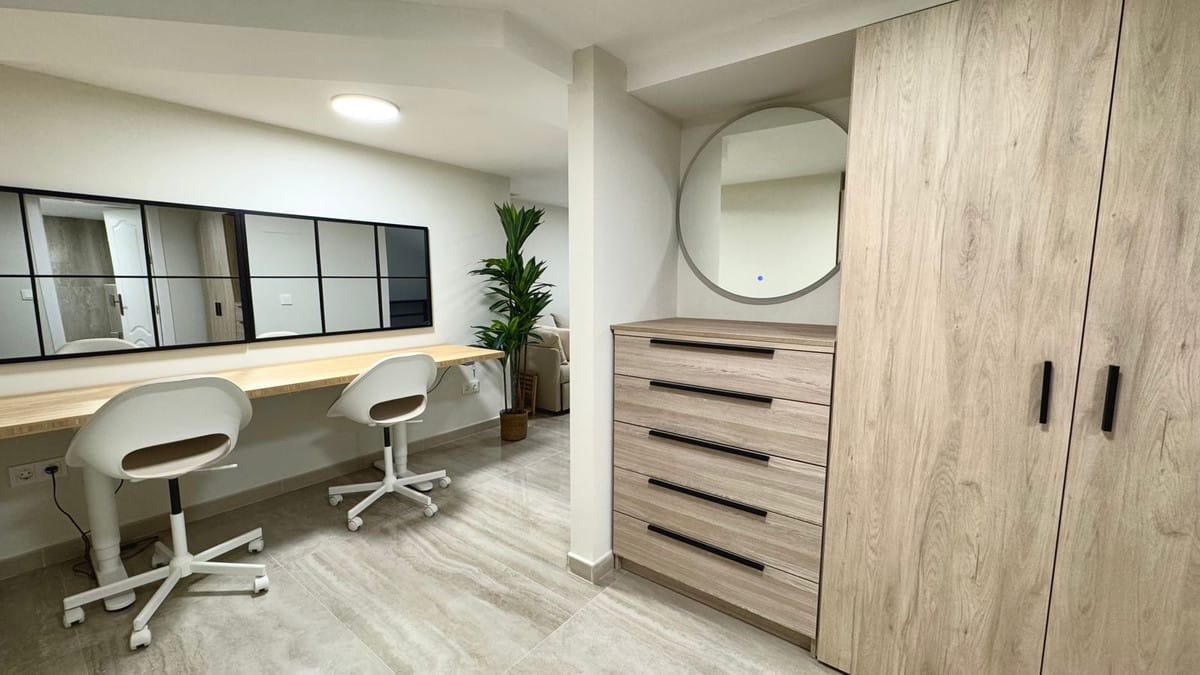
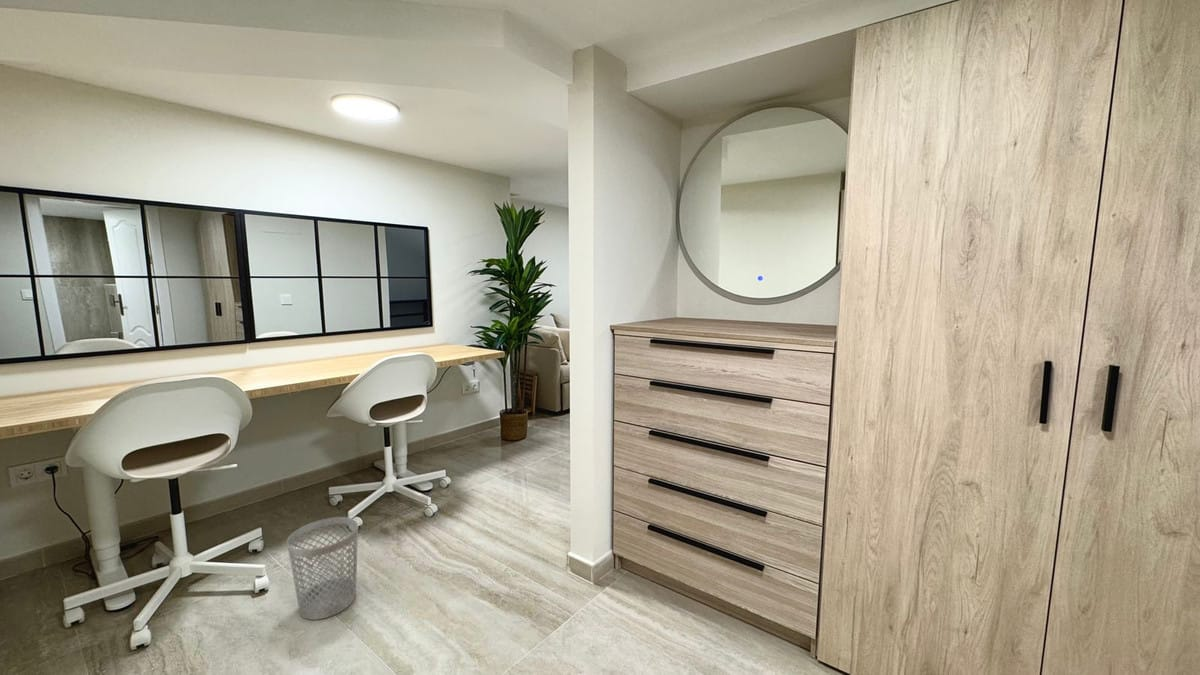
+ wastebasket [286,516,359,621]
